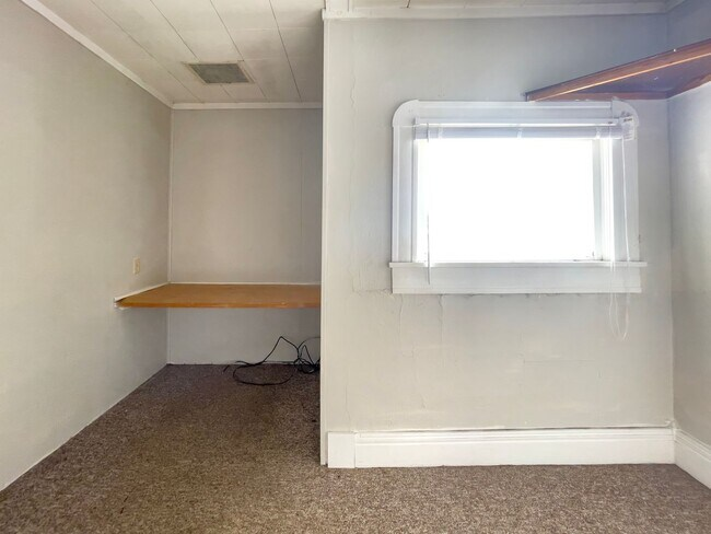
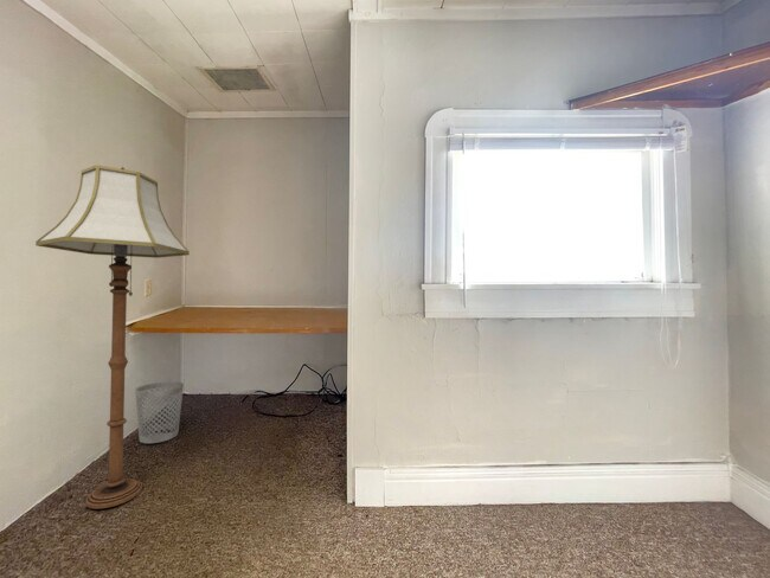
+ floor lamp [34,165,191,510]
+ wastebasket [134,380,185,444]
